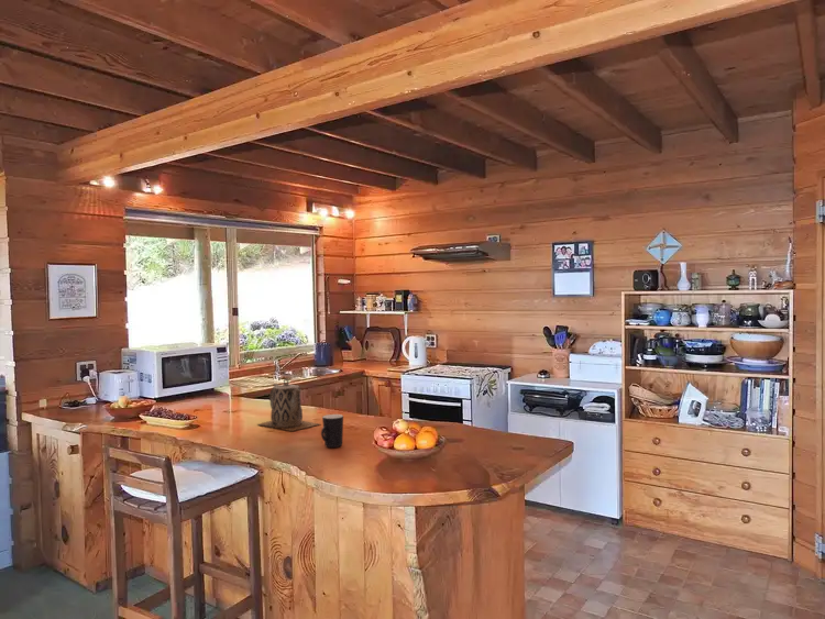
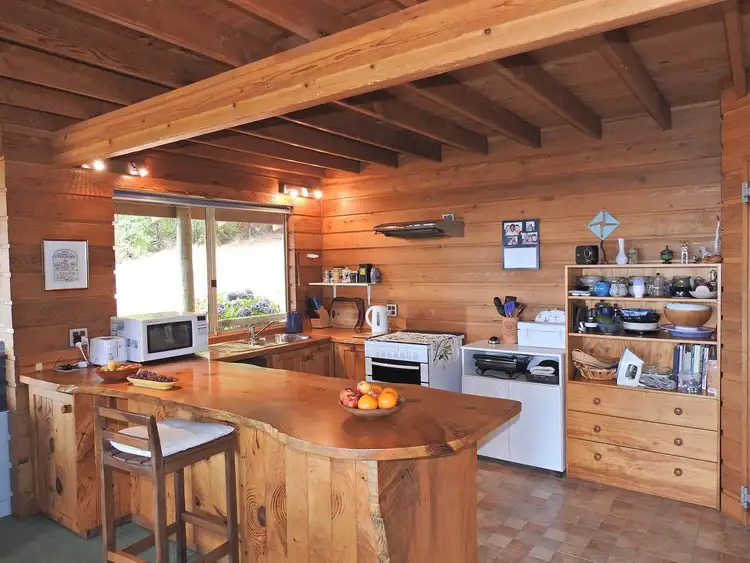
- mug [320,413,344,449]
- teapot [257,377,321,432]
